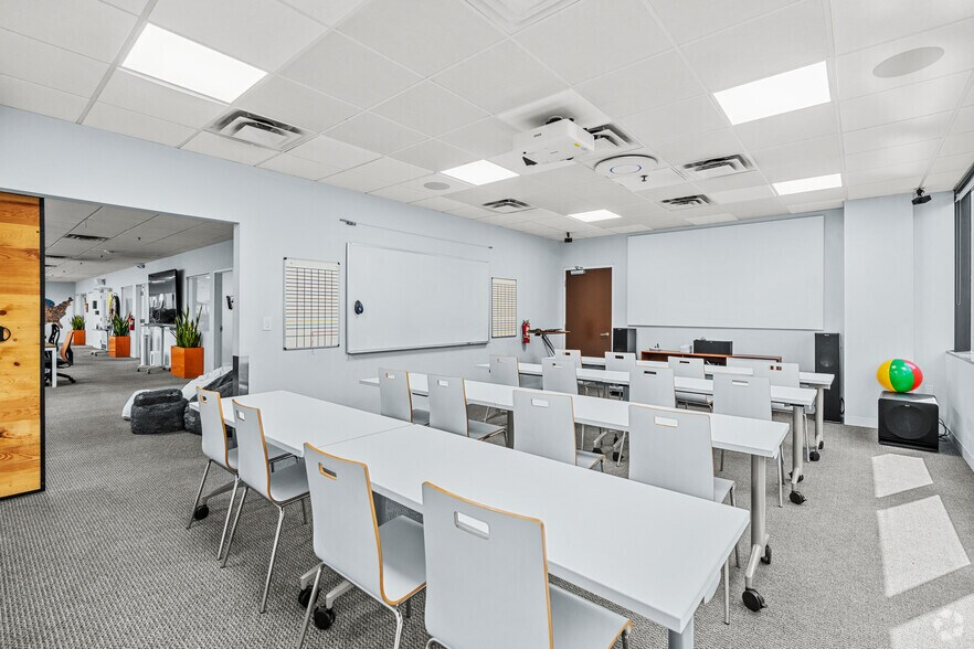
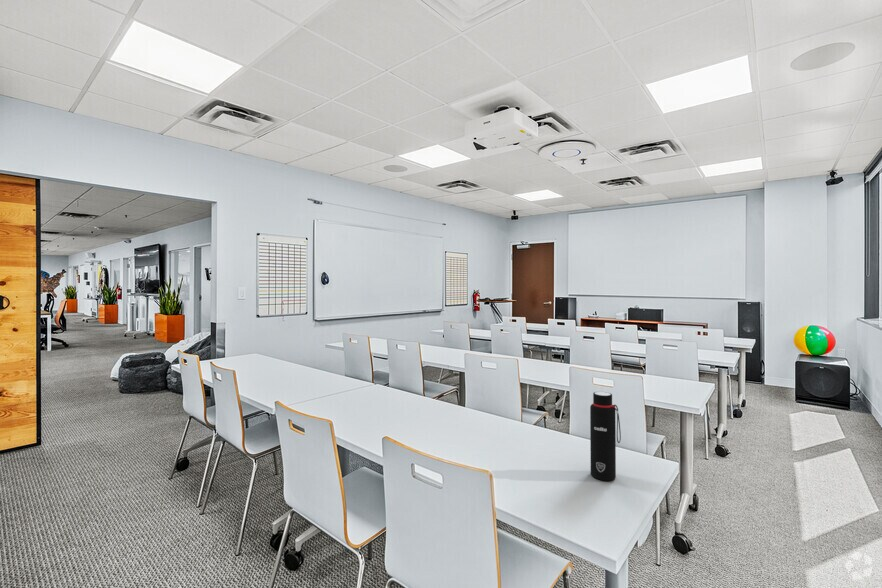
+ water bottle [589,391,622,482]
